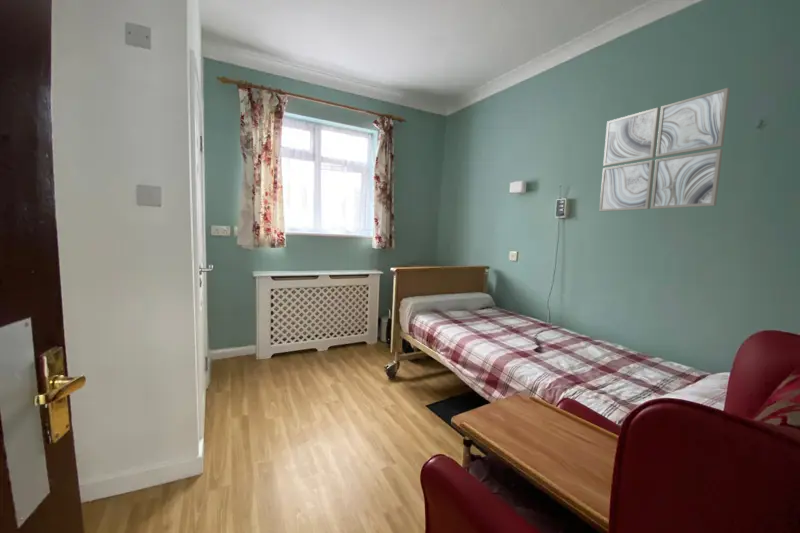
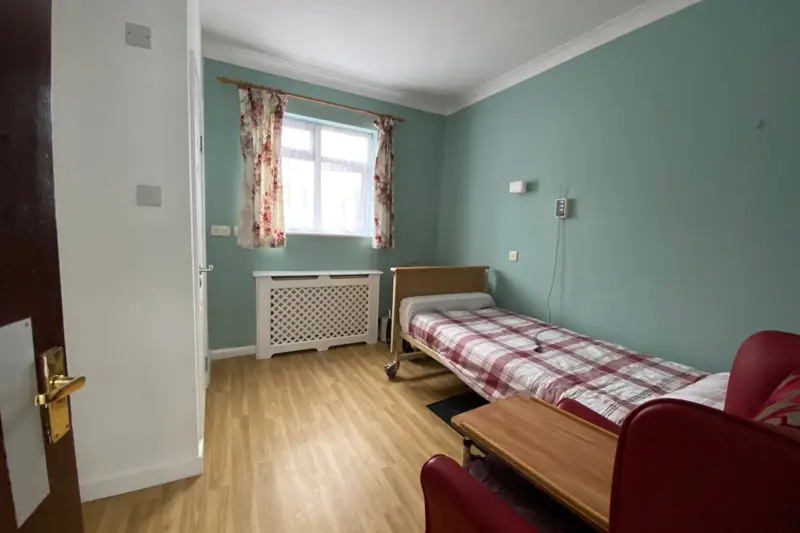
- wall art [598,87,731,213]
